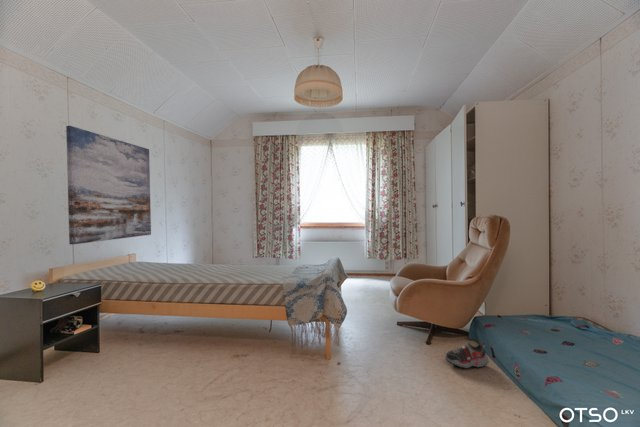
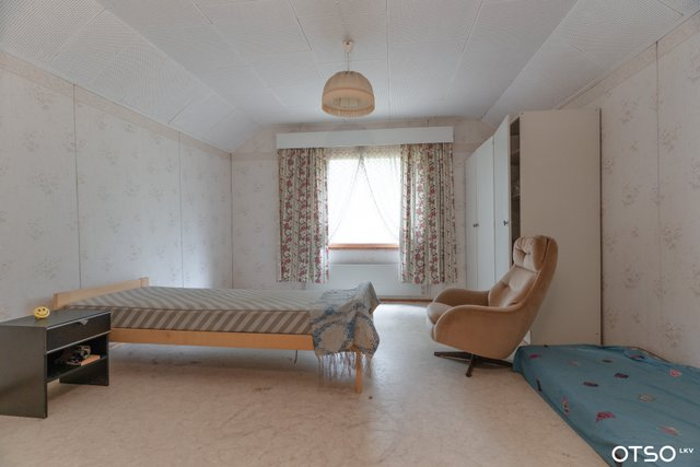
- wall art [65,125,152,245]
- shoe [444,341,490,370]
